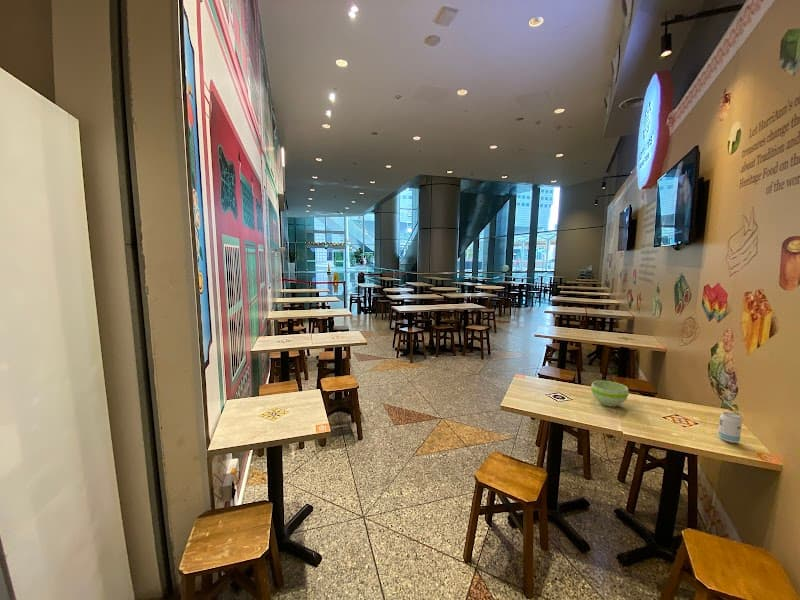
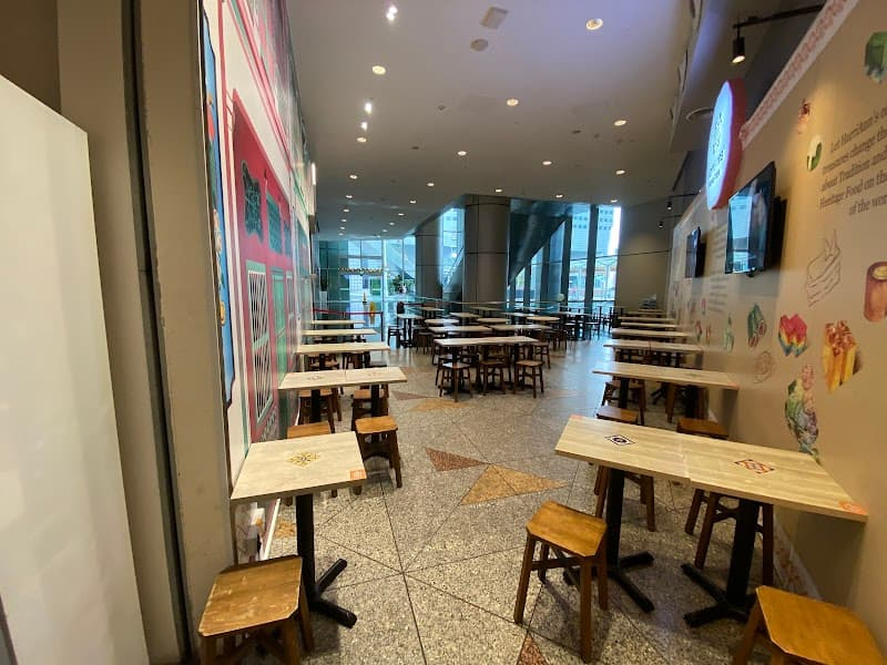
- beverage can [717,411,743,444]
- bowl [590,380,630,407]
